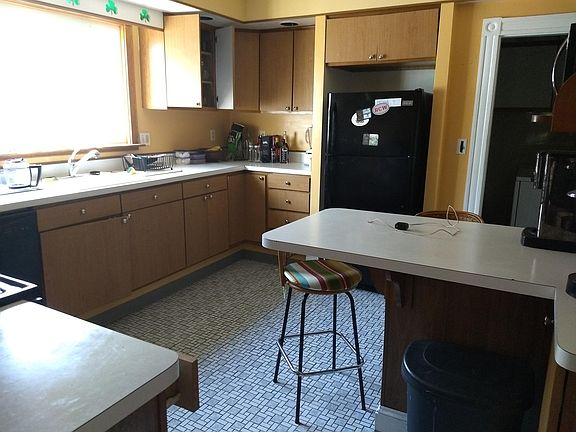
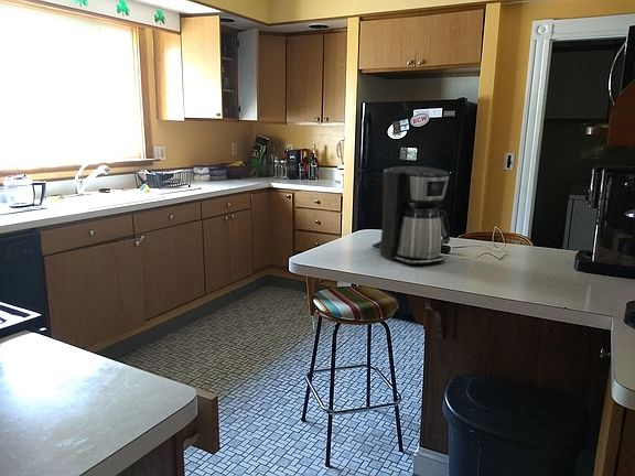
+ coffee maker [372,165,451,266]
